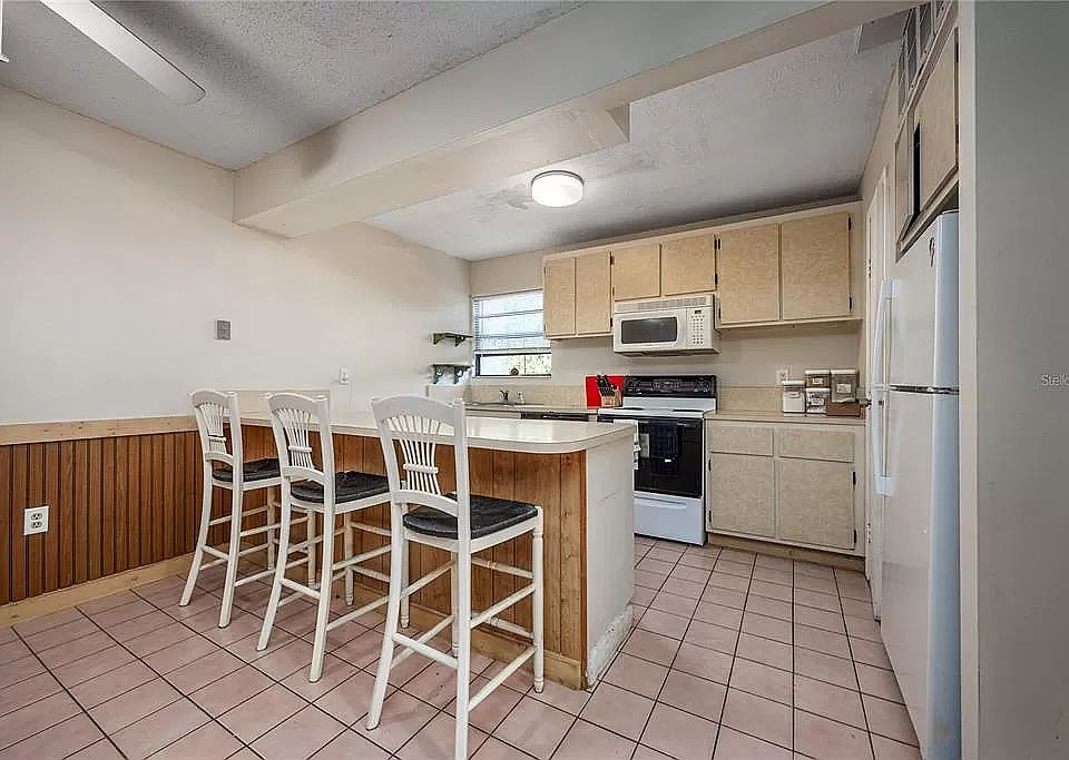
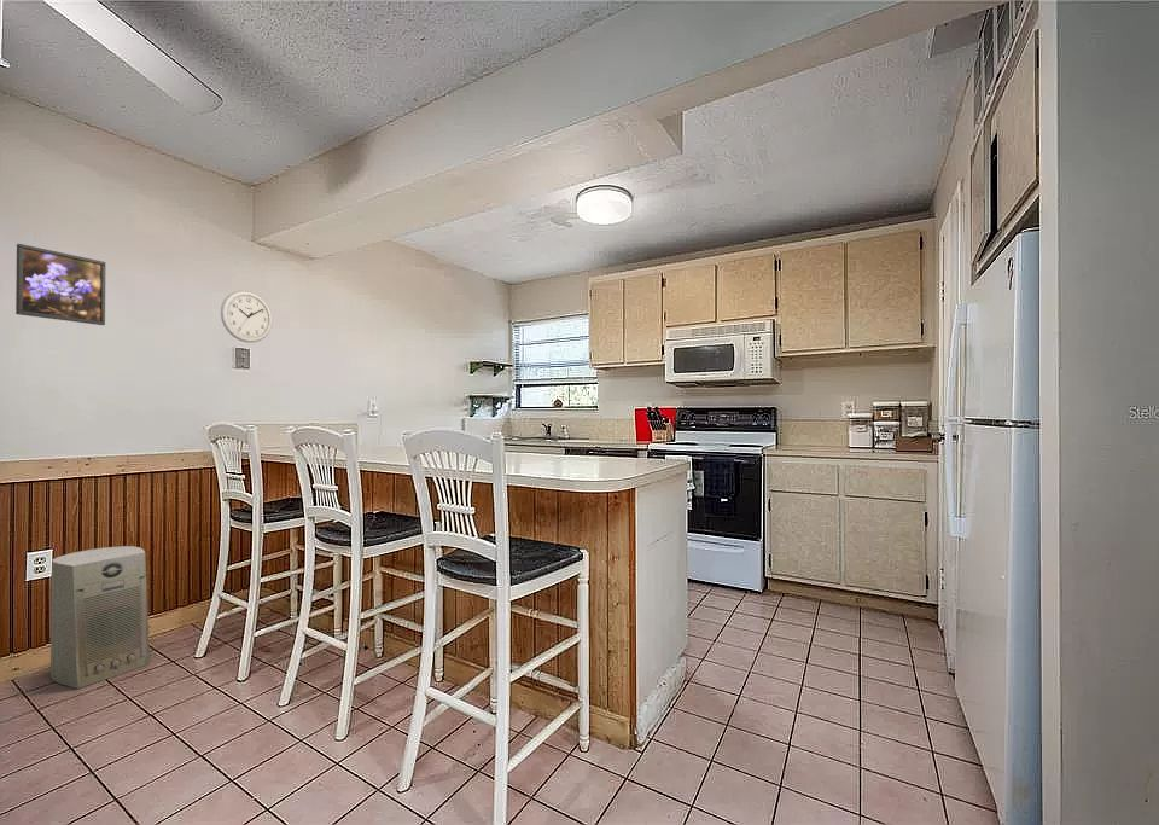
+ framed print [14,243,106,326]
+ wall clock [220,289,274,344]
+ fan [49,545,151,690]
